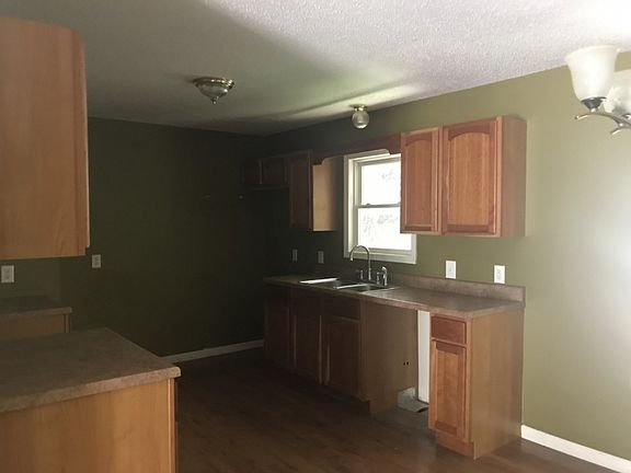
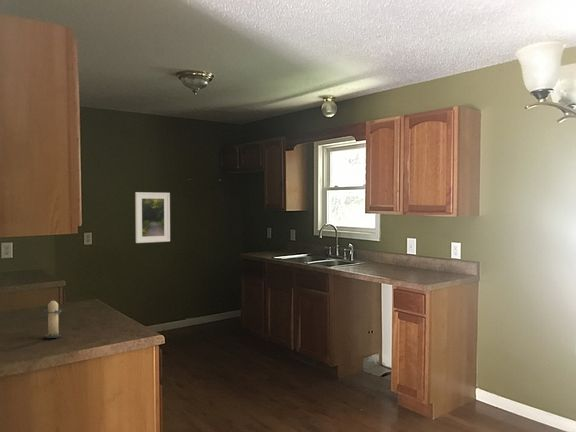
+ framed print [134,191,171,244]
+ candle [43,300,63,339]
